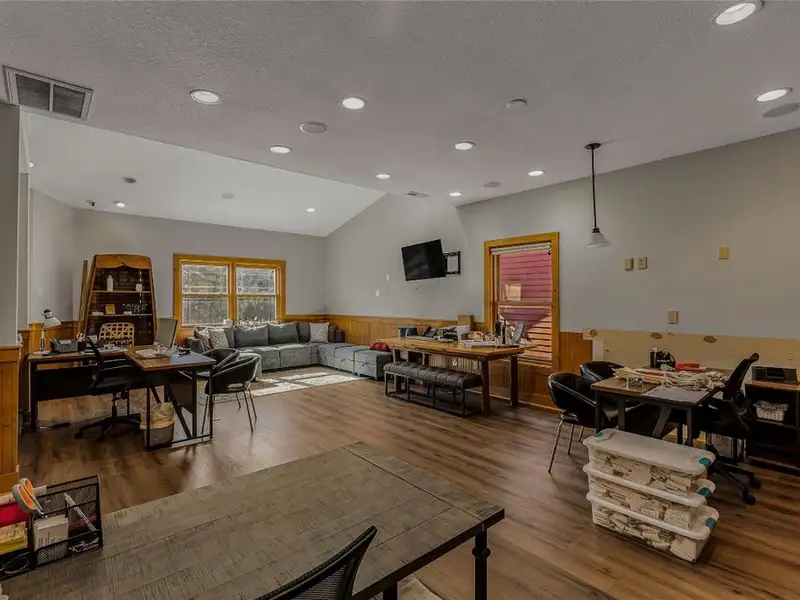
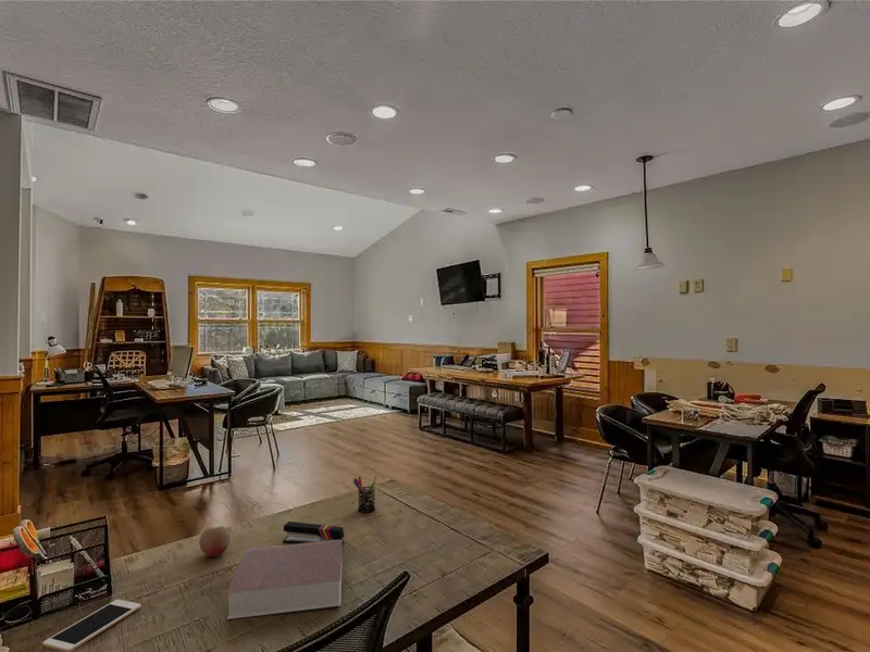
+ pen holder [352,475,378,513]
+ stapler [282,521,346,544]
+ book [225,540,344,620]
+ cell phone [41,599,142,652]
+ fruit [198,525,231,557]
